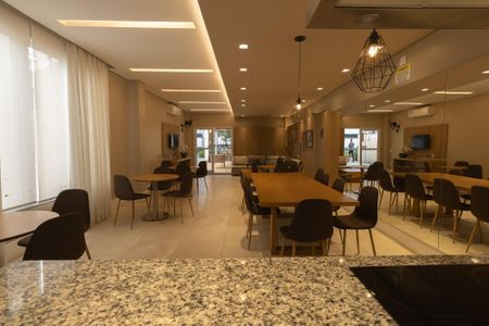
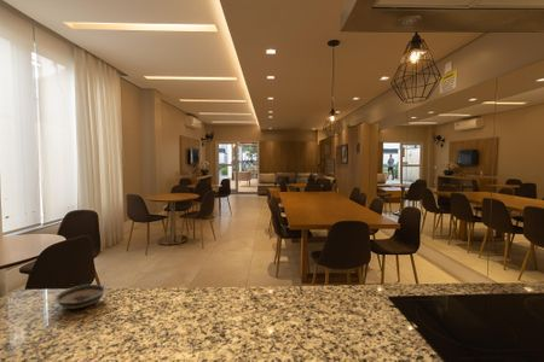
+ saucer [53,284,108,310]
